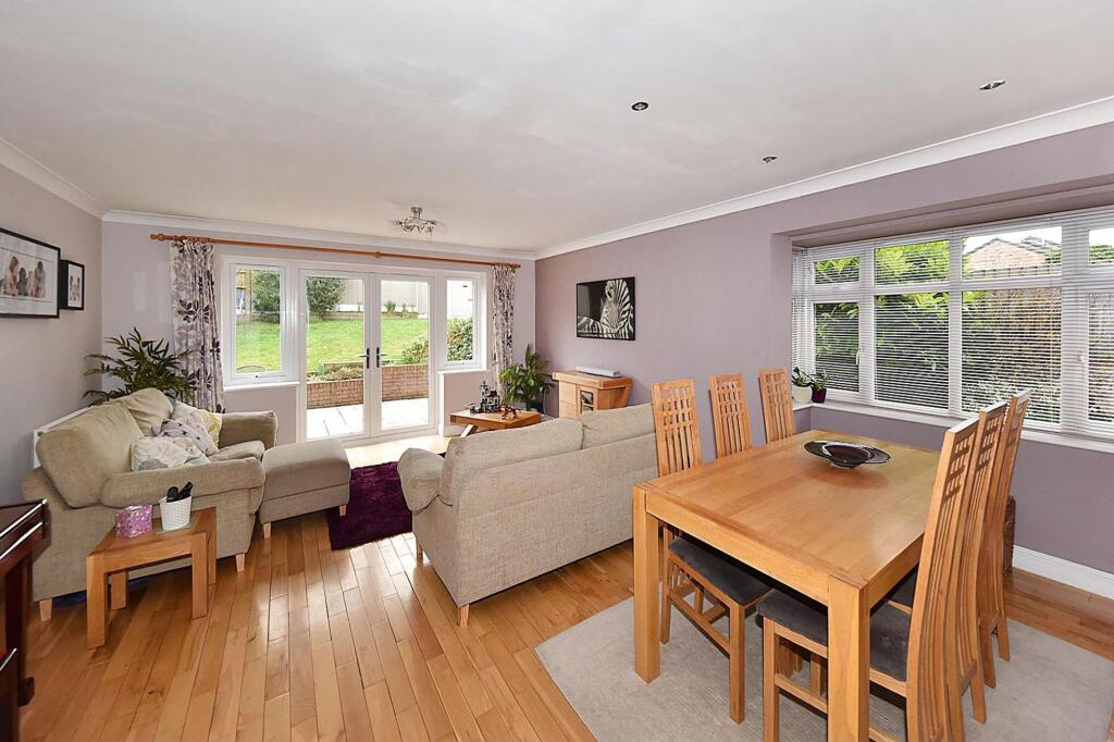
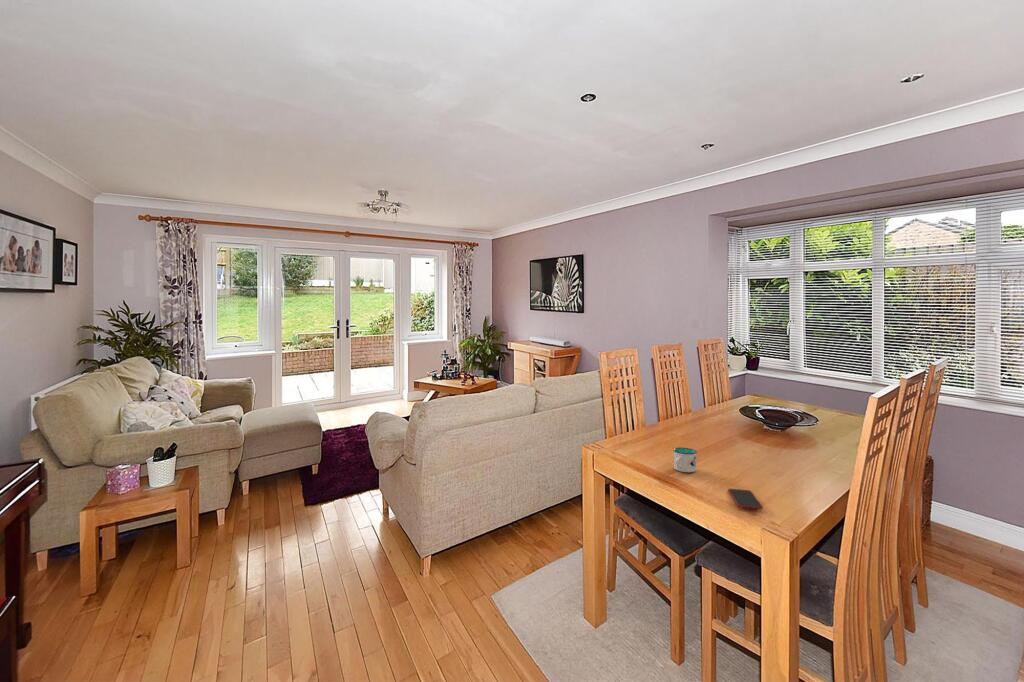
+ smartphone [727,488,764,510]
+ mug [672,447,698,473]
